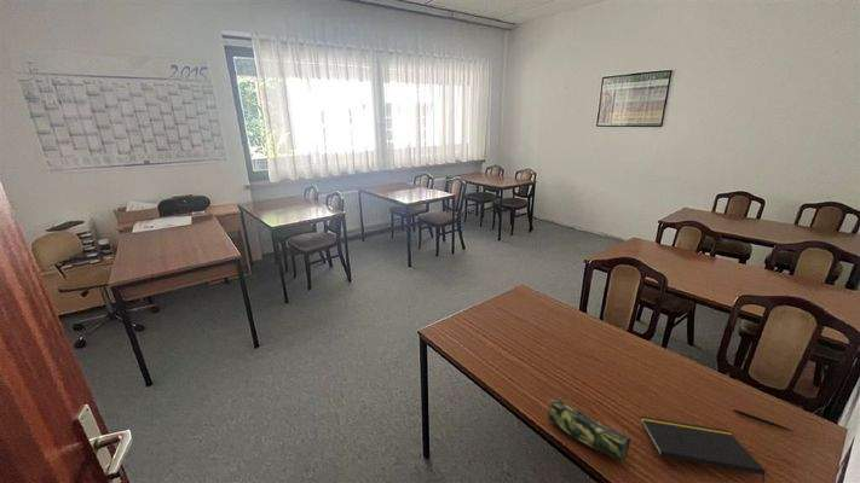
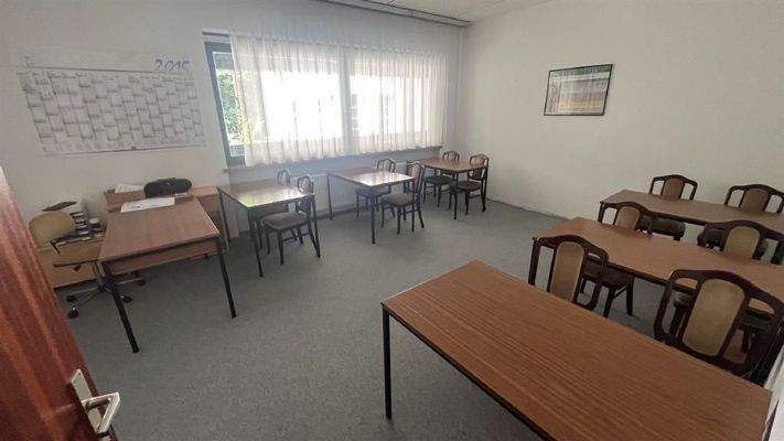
- pen [733,408,793,432]
- notepad [640,415,767,483]
- pencil case [547,397,631,464]
